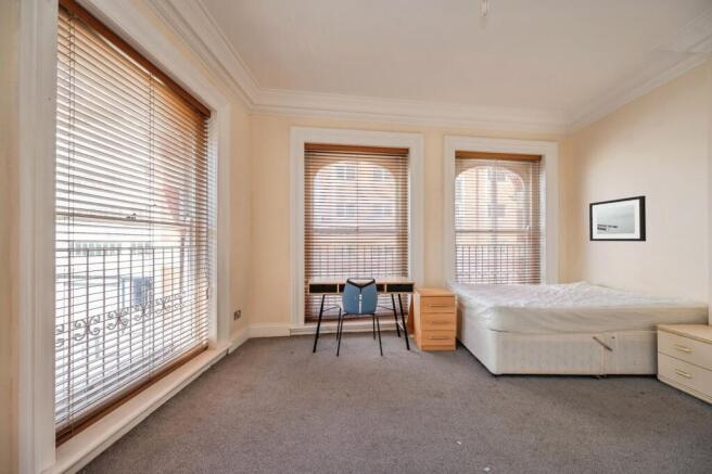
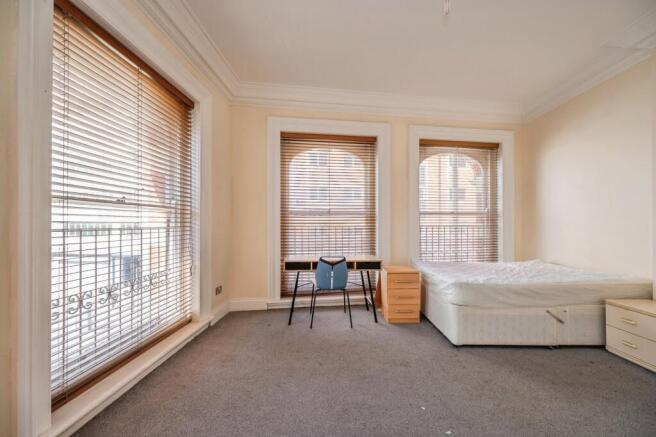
- wall art [588,194,647,243]
